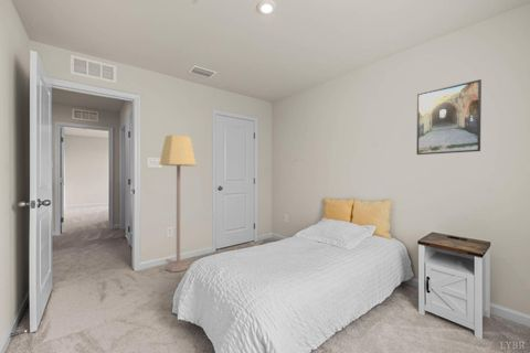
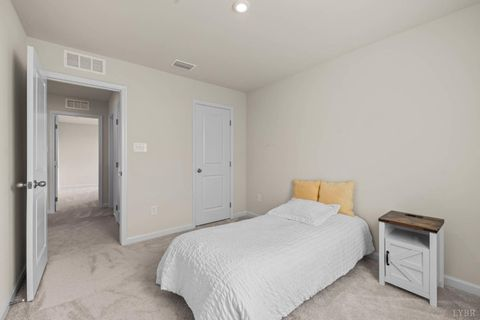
- lamp [158,135,197,272]
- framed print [415,78,483,156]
